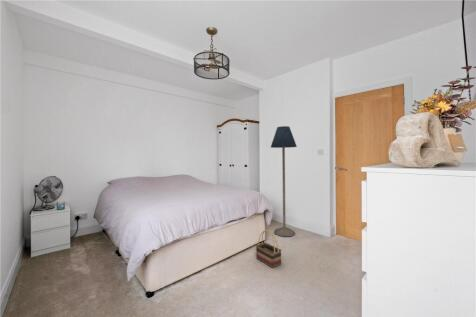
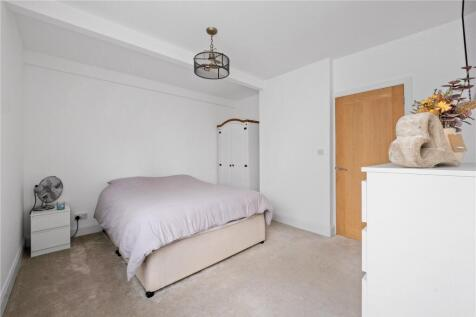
- floor lamp [270,125,298,237]
- basket [255,229,282,269]
